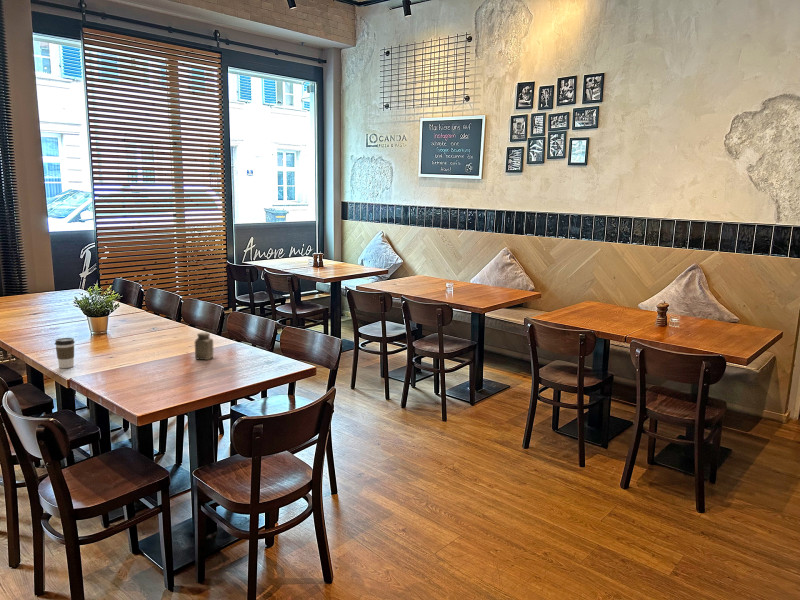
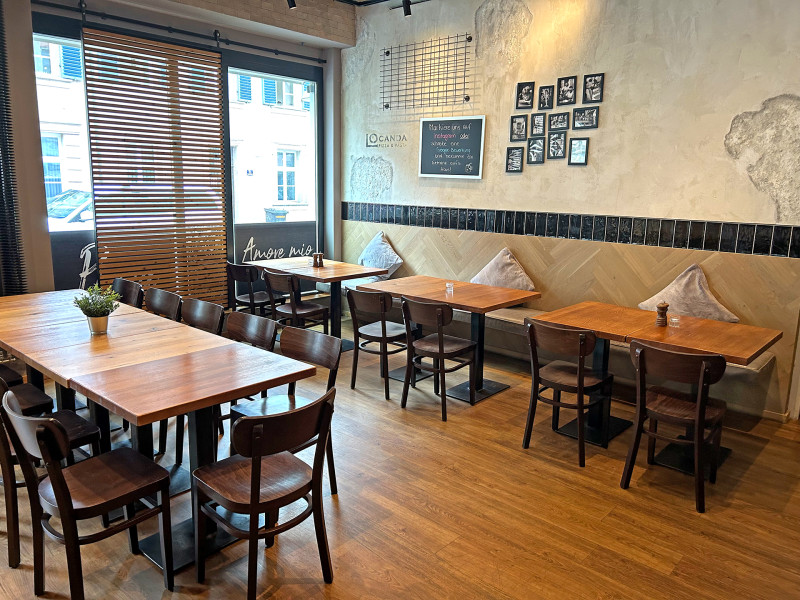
- coffee cup [54,337,76,369]
- salt shaker [194,331,214,361]
